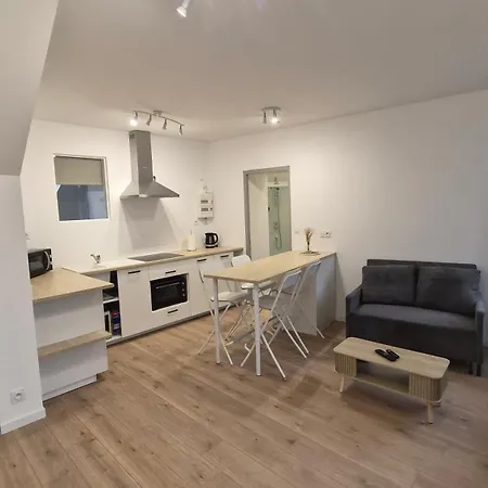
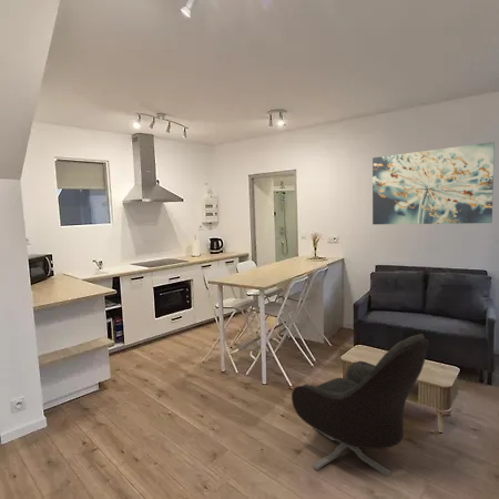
+ armchair [291,333,430,478]
+ wall art [371,141,496,225]
